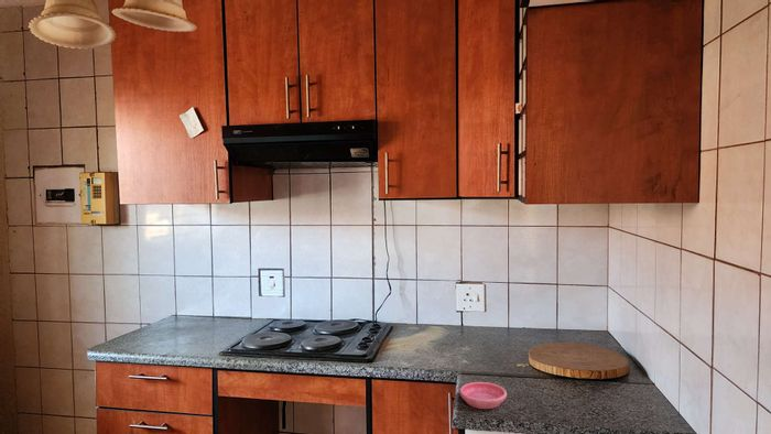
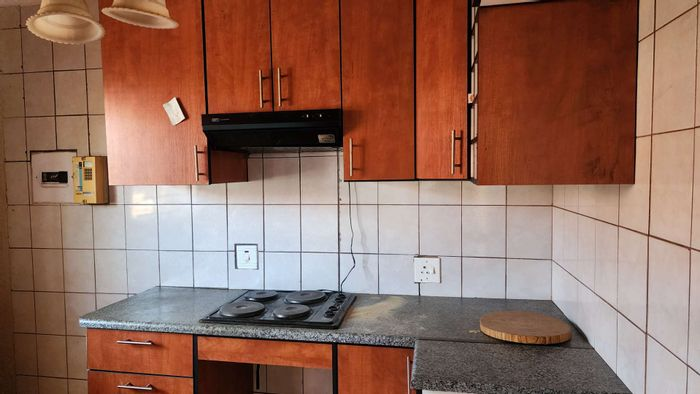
- saucer [459,381,508,410]
